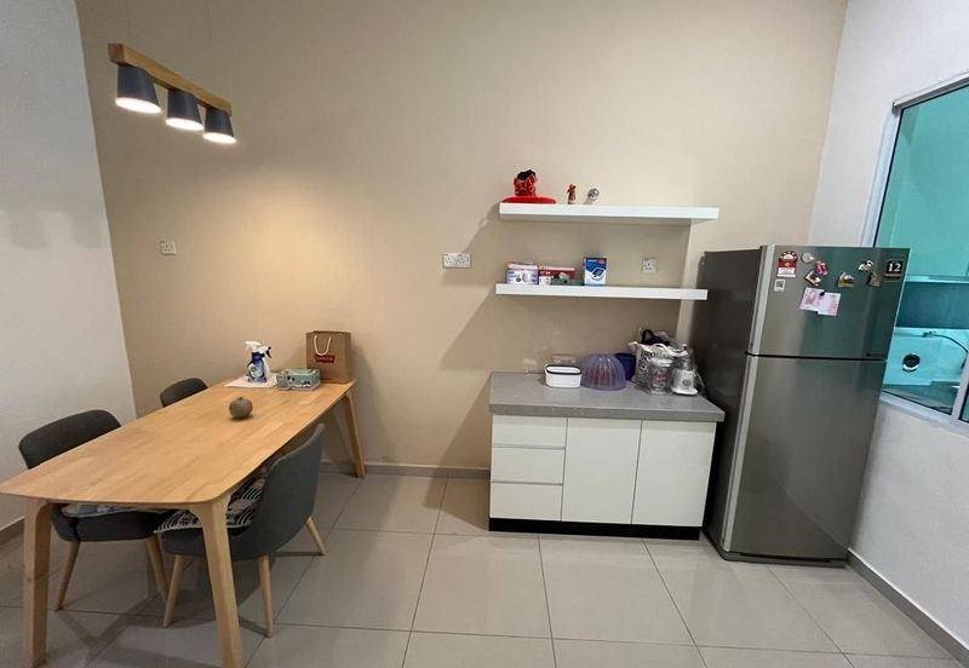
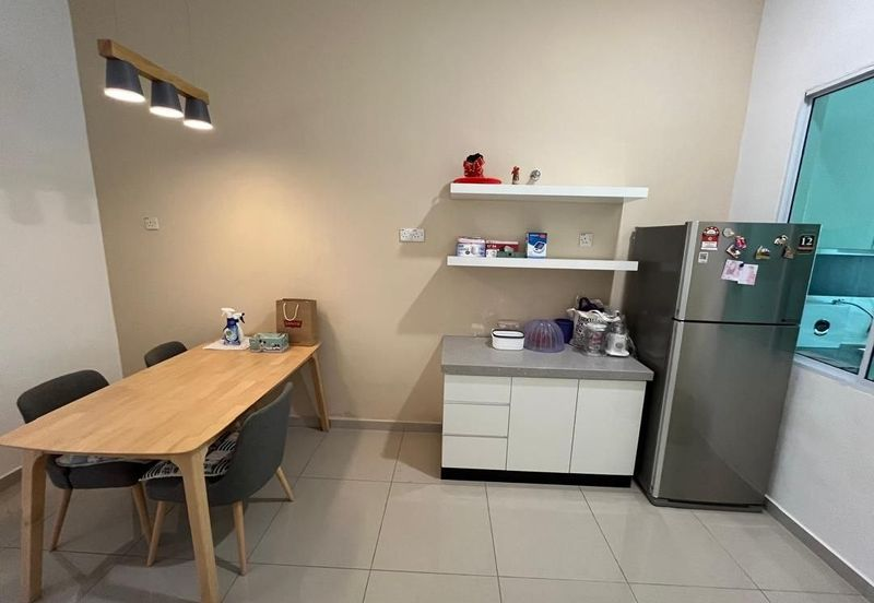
- fruit [228,396,254,419]
